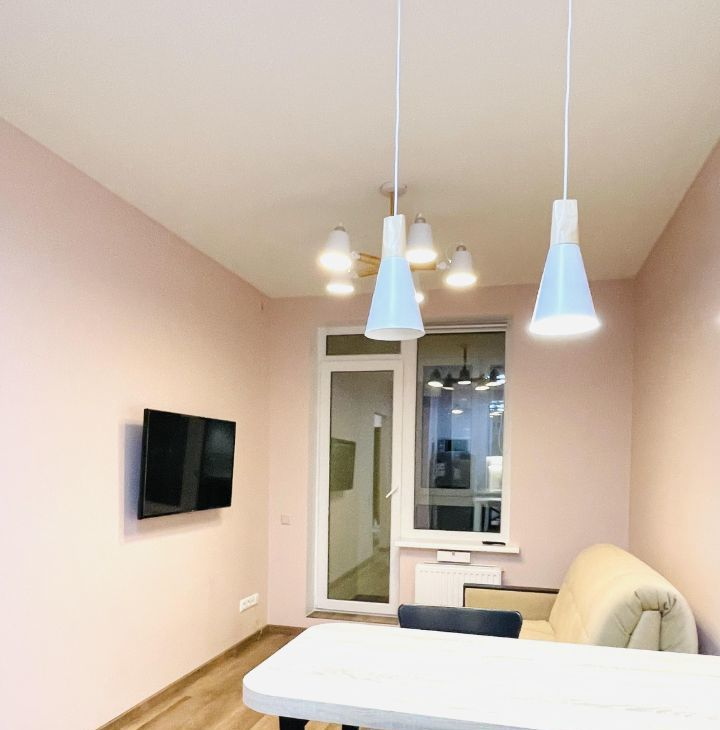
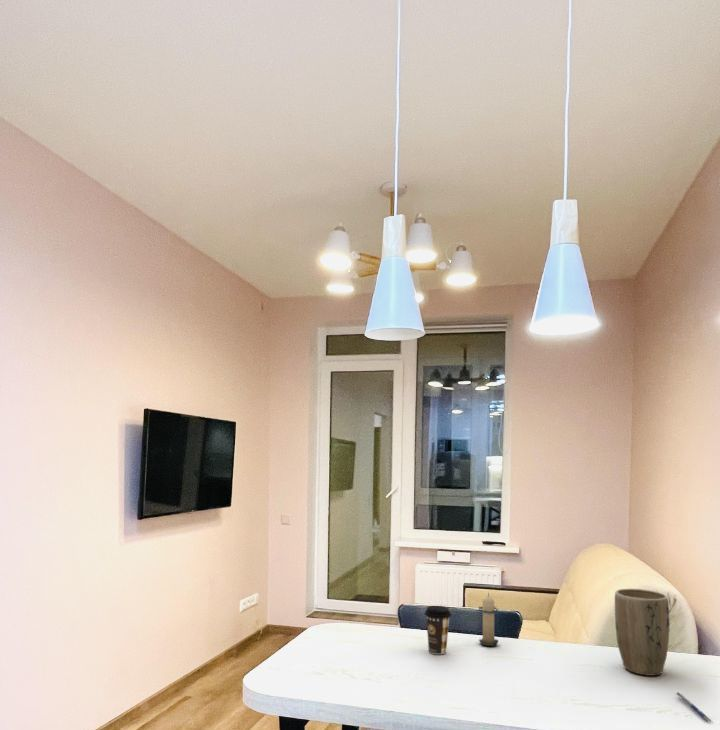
+ plant pot [614,588,671,677]
+ pen [674,691,714,723]
+ coffee cup [424,605,452,655]
+ candle [477,592,500,647]
